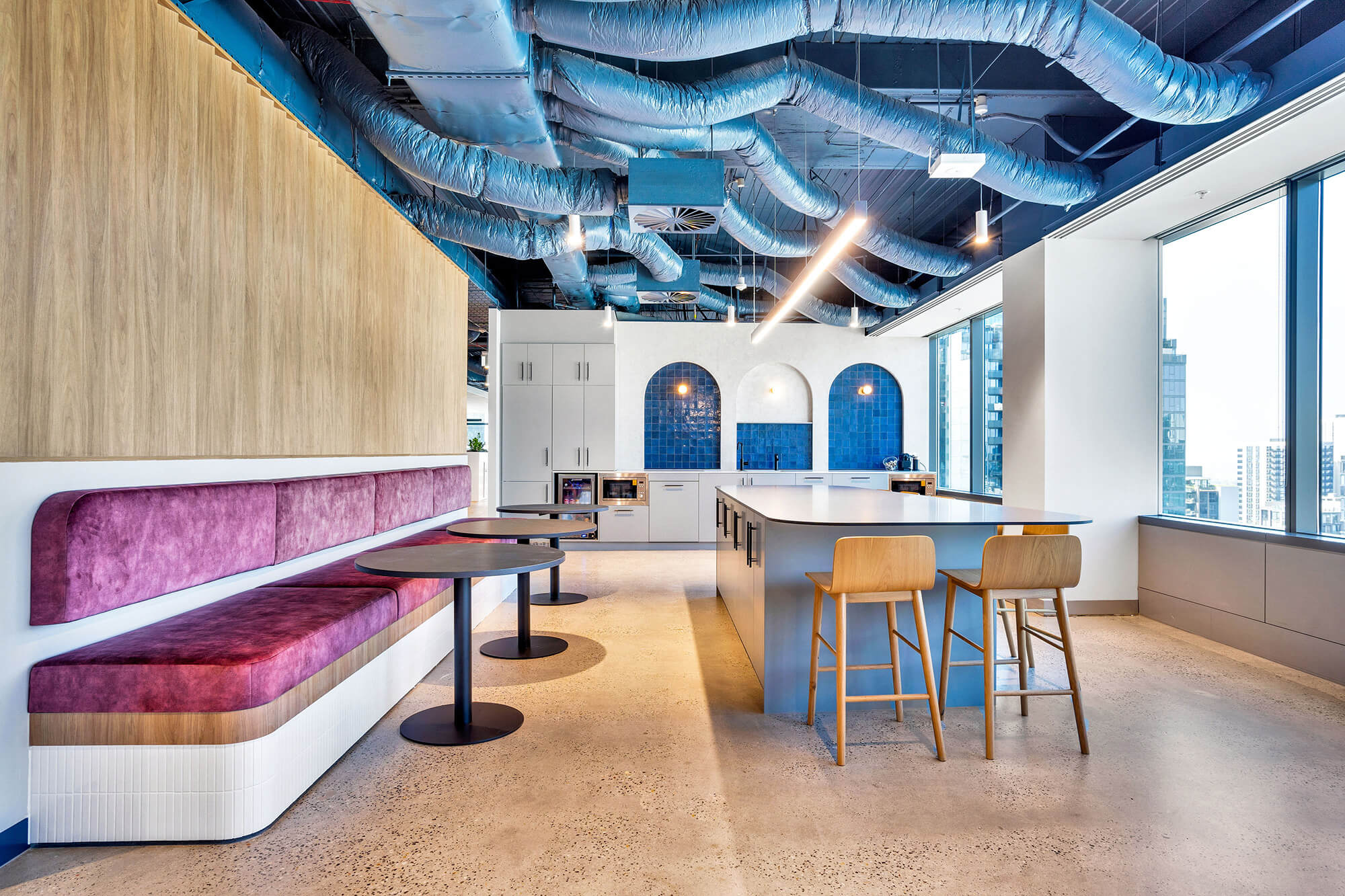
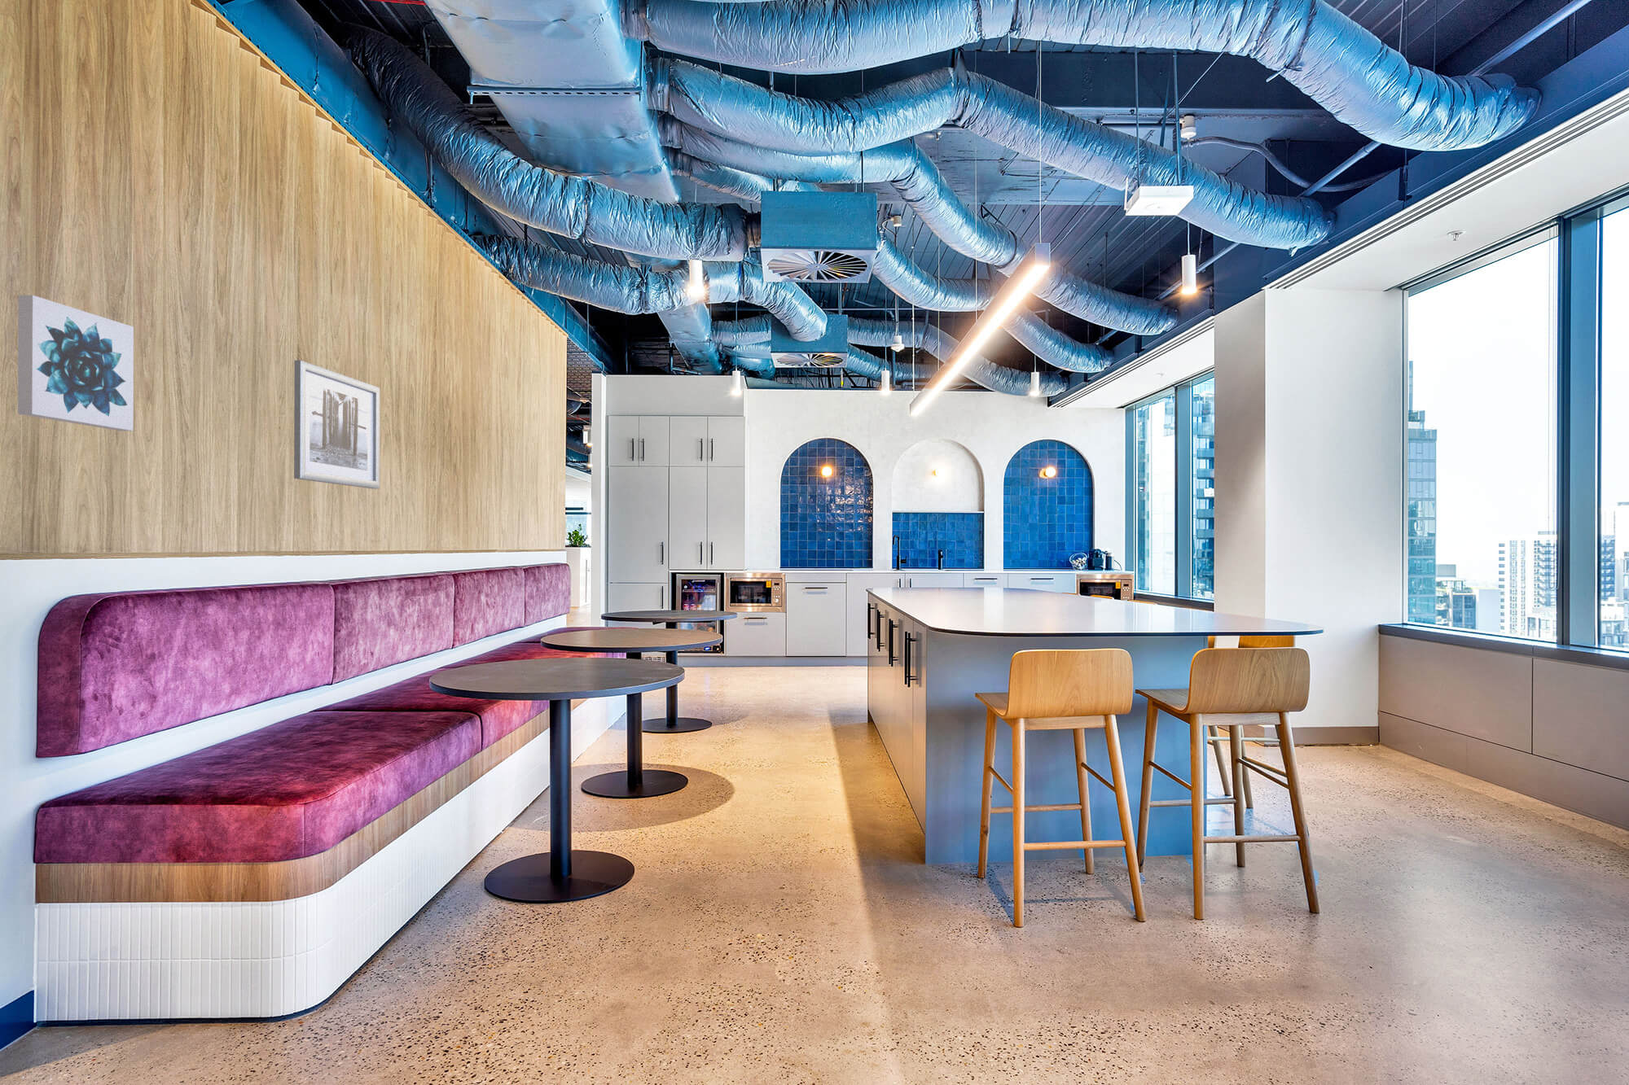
+ wall art [293,360,380,490]
+ wall art [17,294,134,431]
